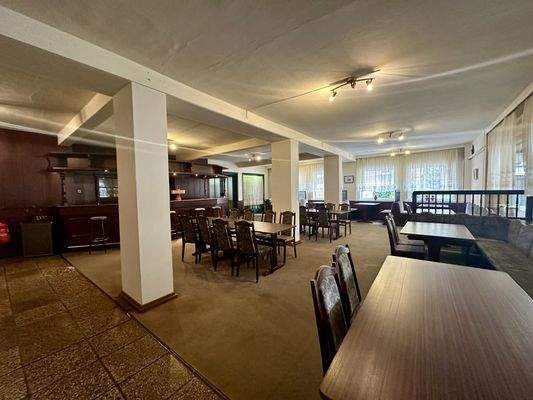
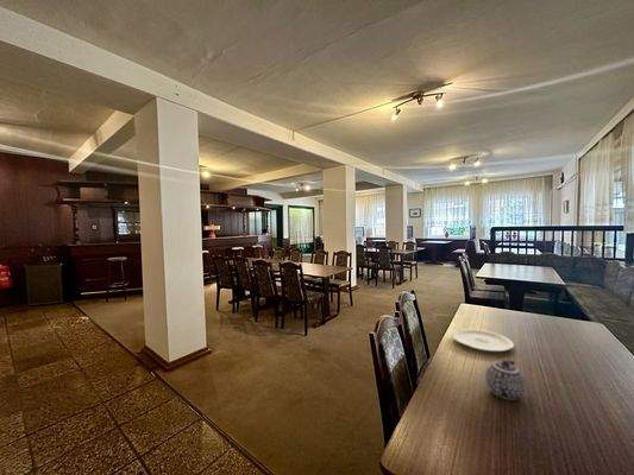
+ teapot [484,359,527,401]
+ plate [451,328,515,353]
